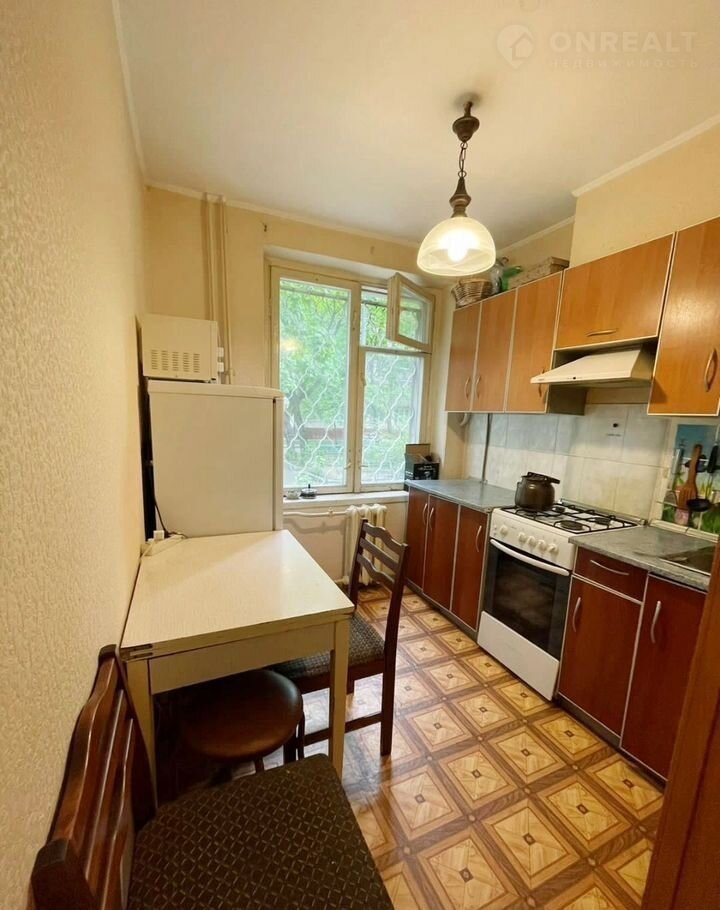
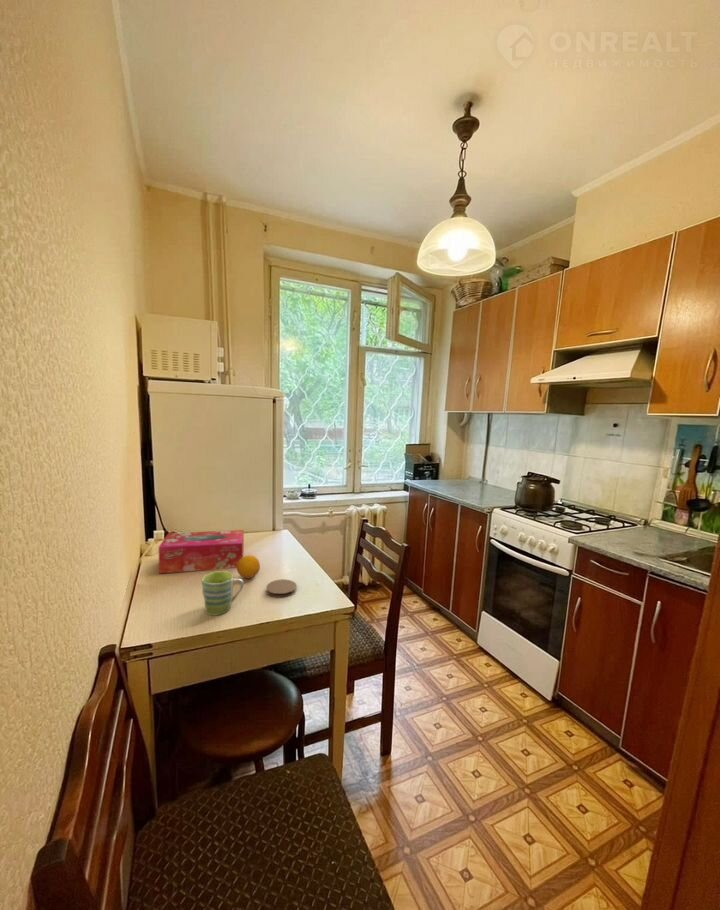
+ mug [201,570,244,616]
+ tissue box [158,529,245,574]
+ fruit [236,554,261,579]
+ coaster [265,578,298,598]
